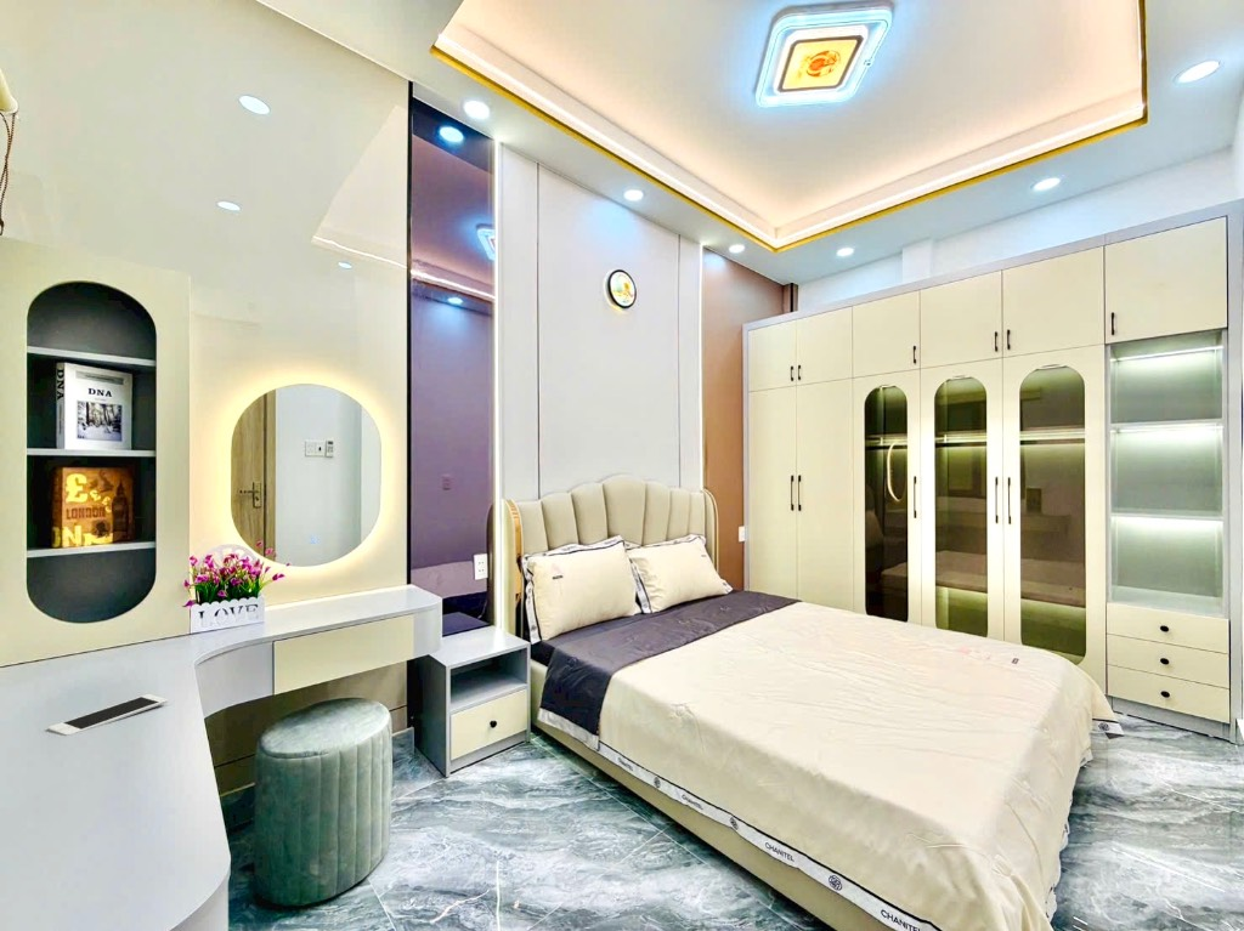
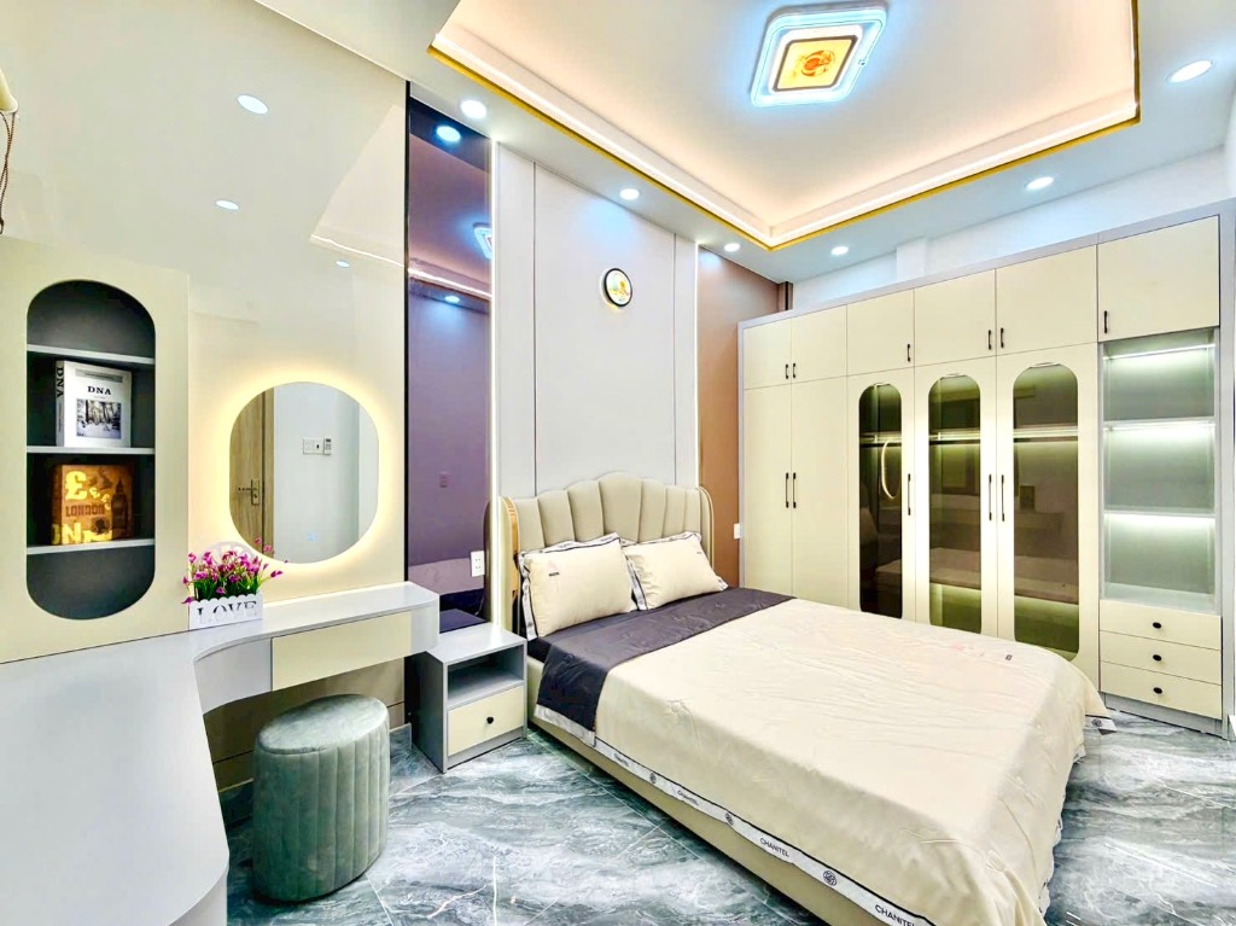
- cell phone [47,693,169,737]
